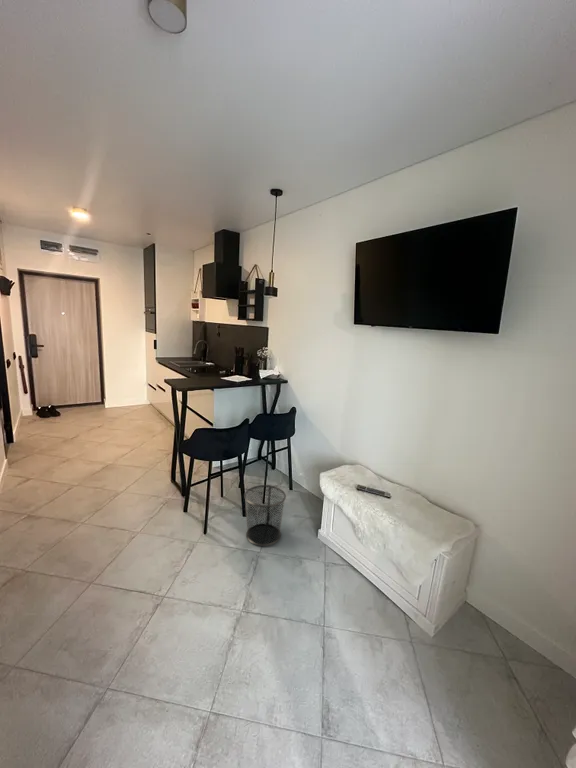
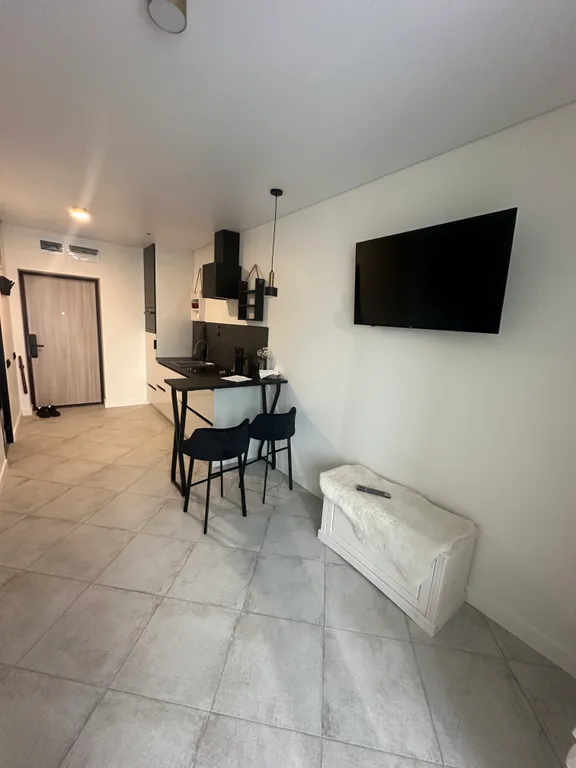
- waste bin [243,484,287,547]
